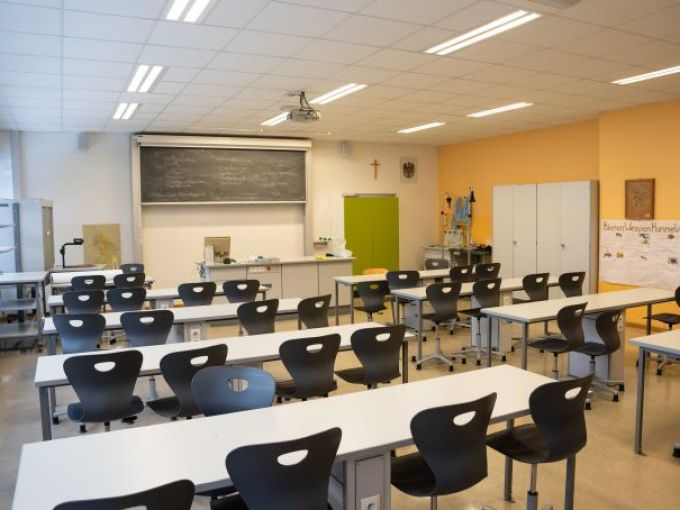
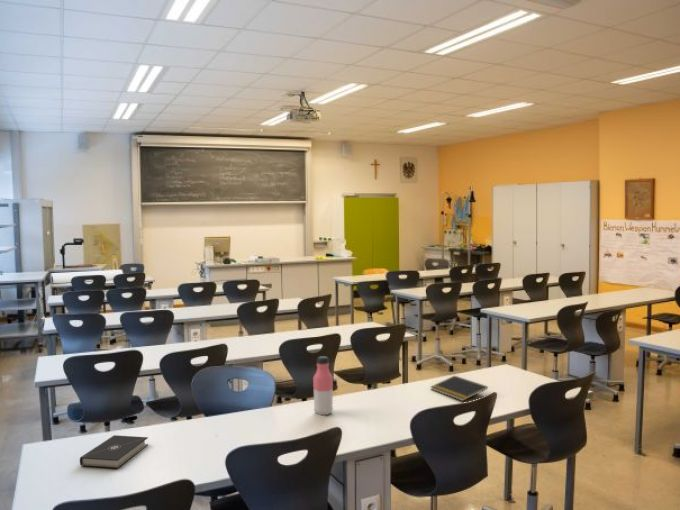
+ book [79,434,149,469]
+ notepad [430,375,489,402]
+ water bottle [312,355,334,416]
